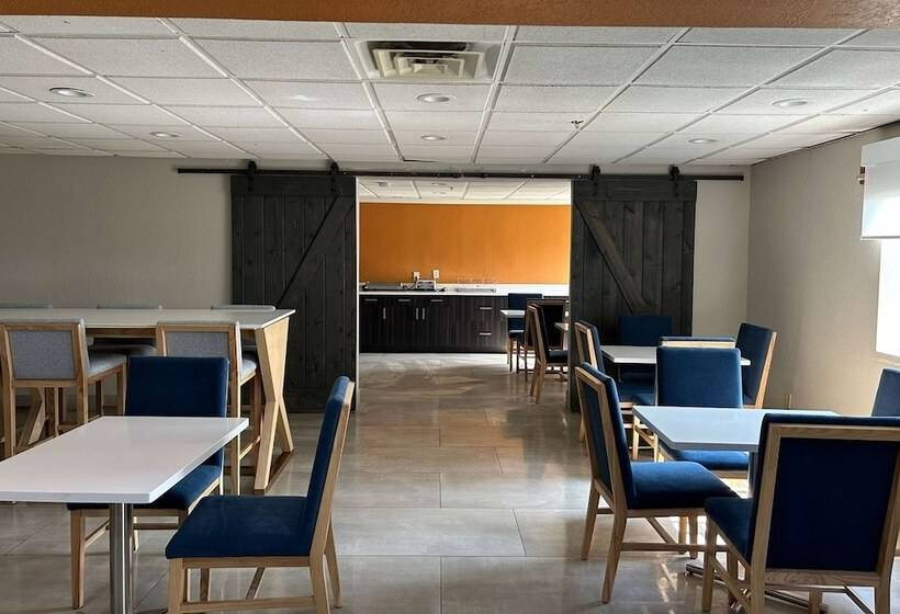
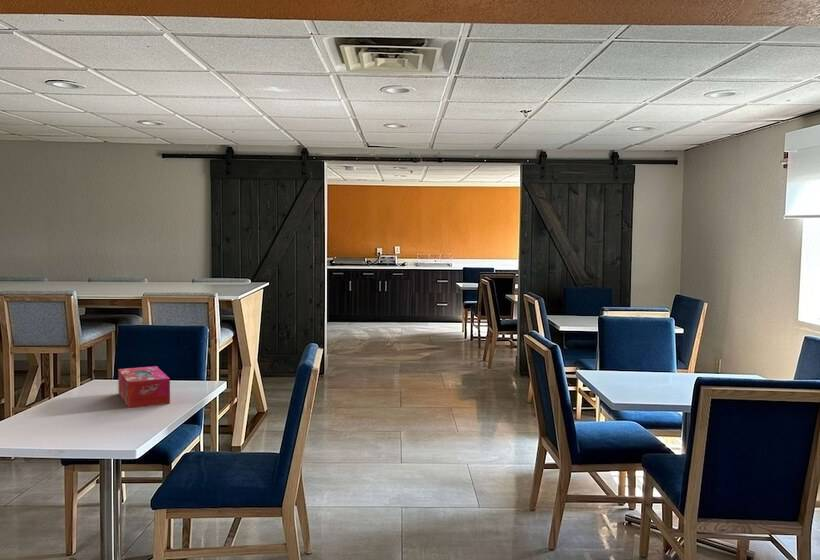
+ tissue box [117,365,171,409]
